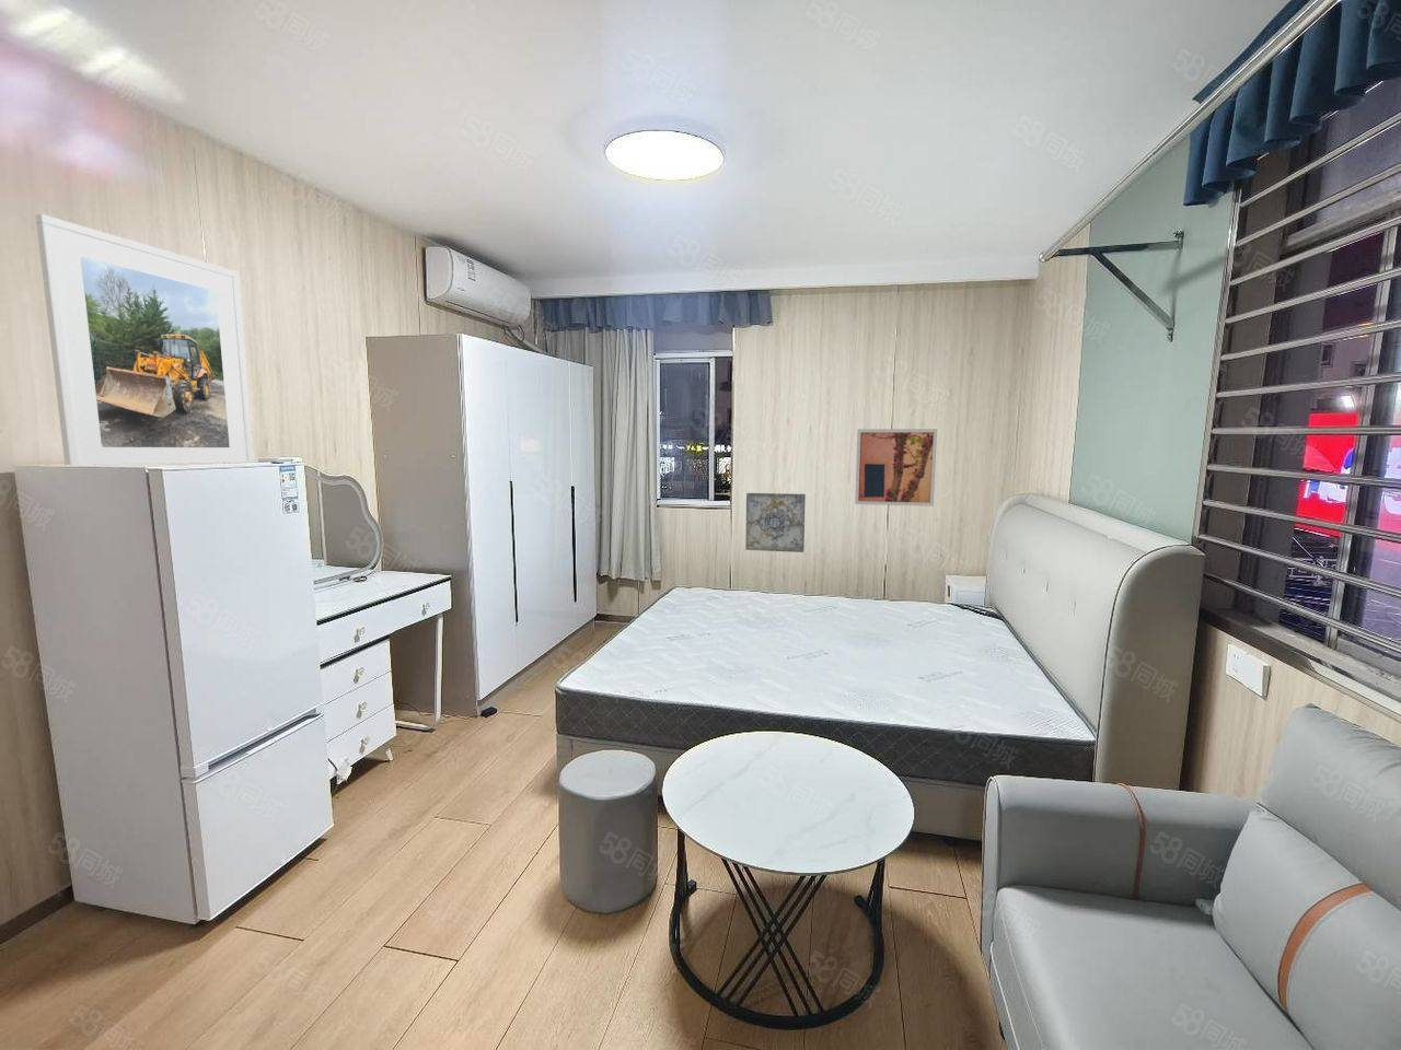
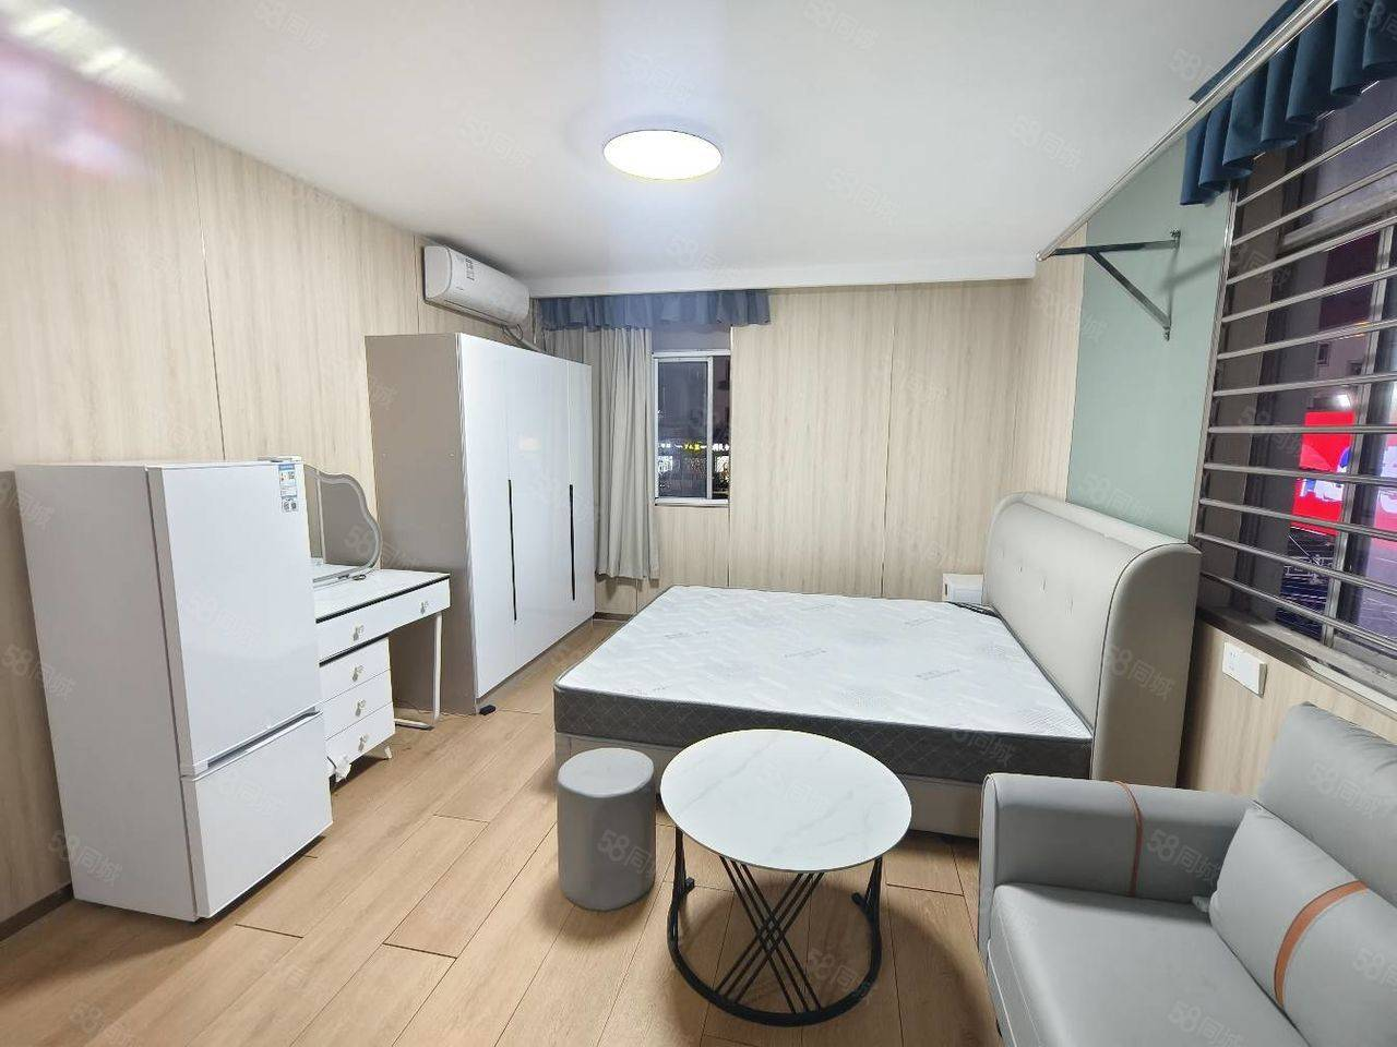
- wall art [854,428,938,507]
- wall art [745,492,806,554]
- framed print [35,213,255,465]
